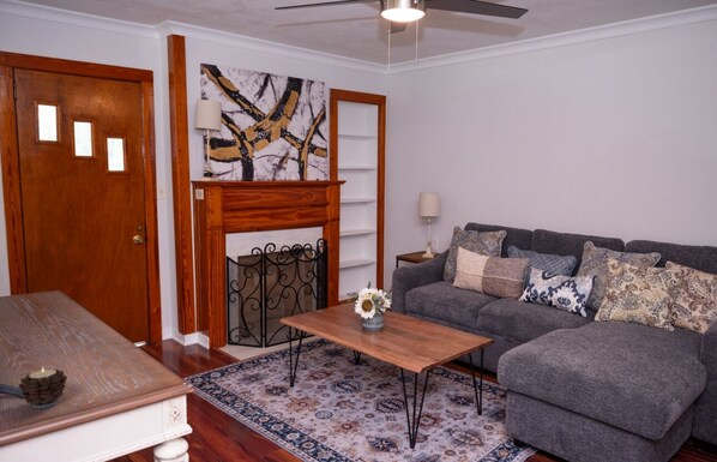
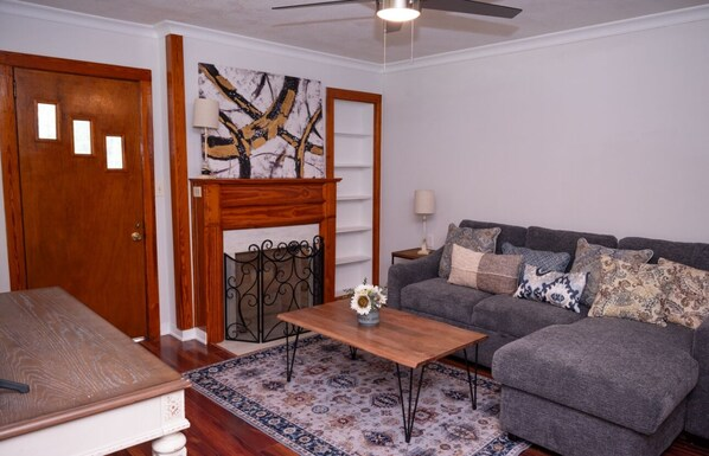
- candle [17,366,68,409]
